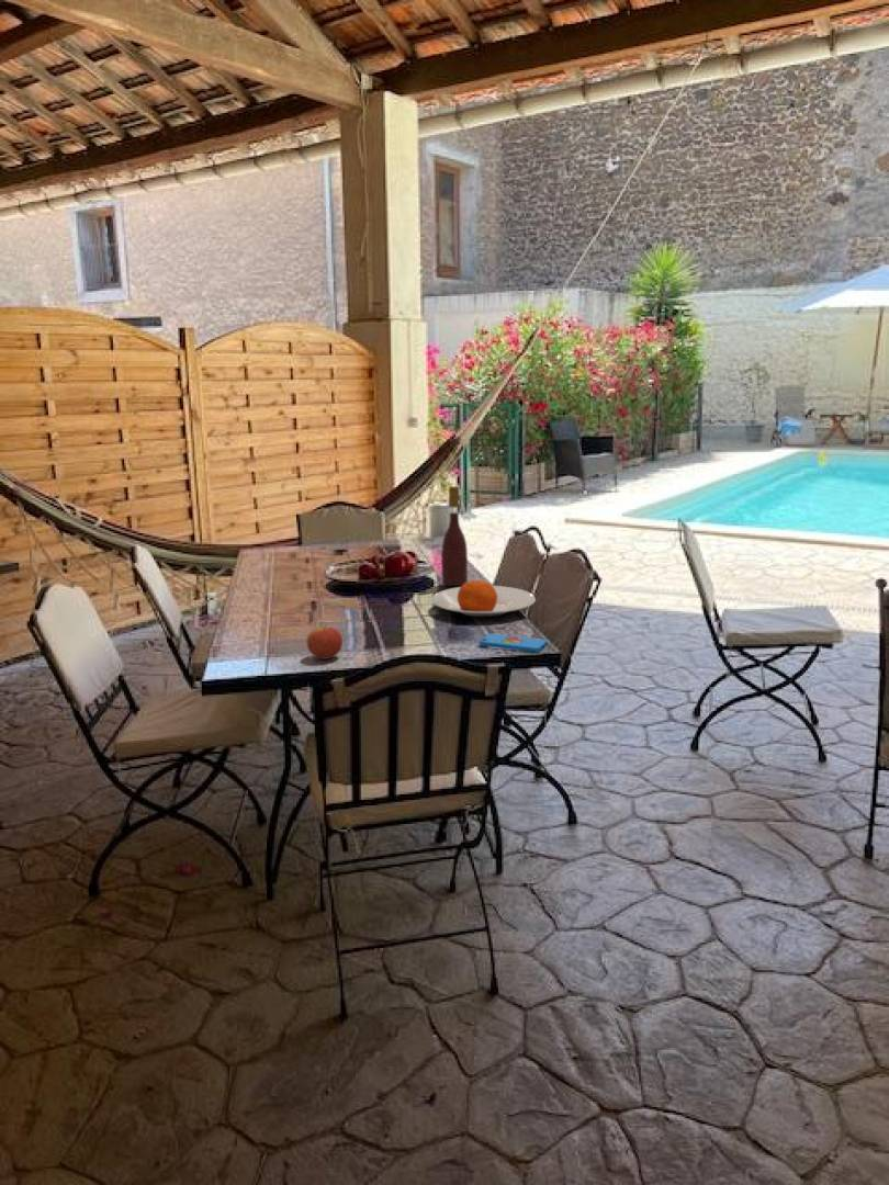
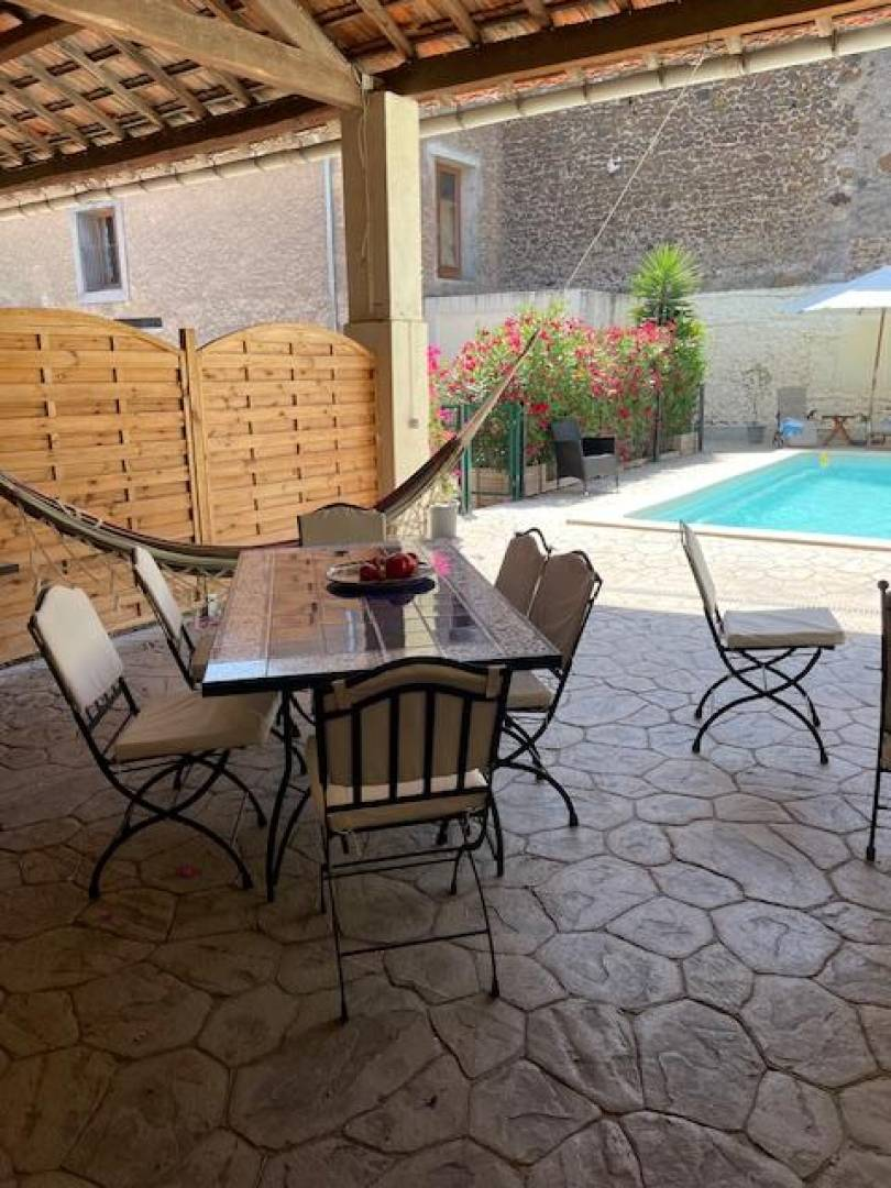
- wine bottle [440,485,469,586]
- smartphone [479,632,549,654]
- plate [430,579,537,618]
- apple [305,622,344,661]
